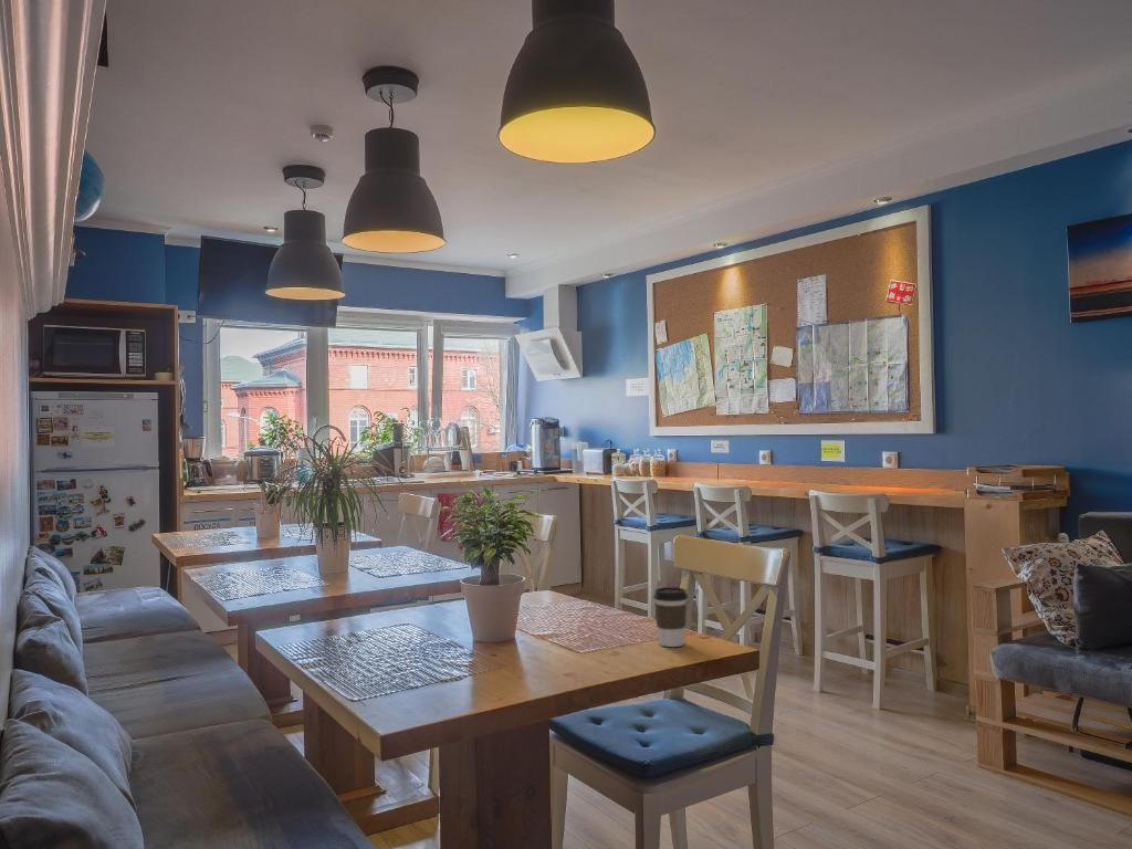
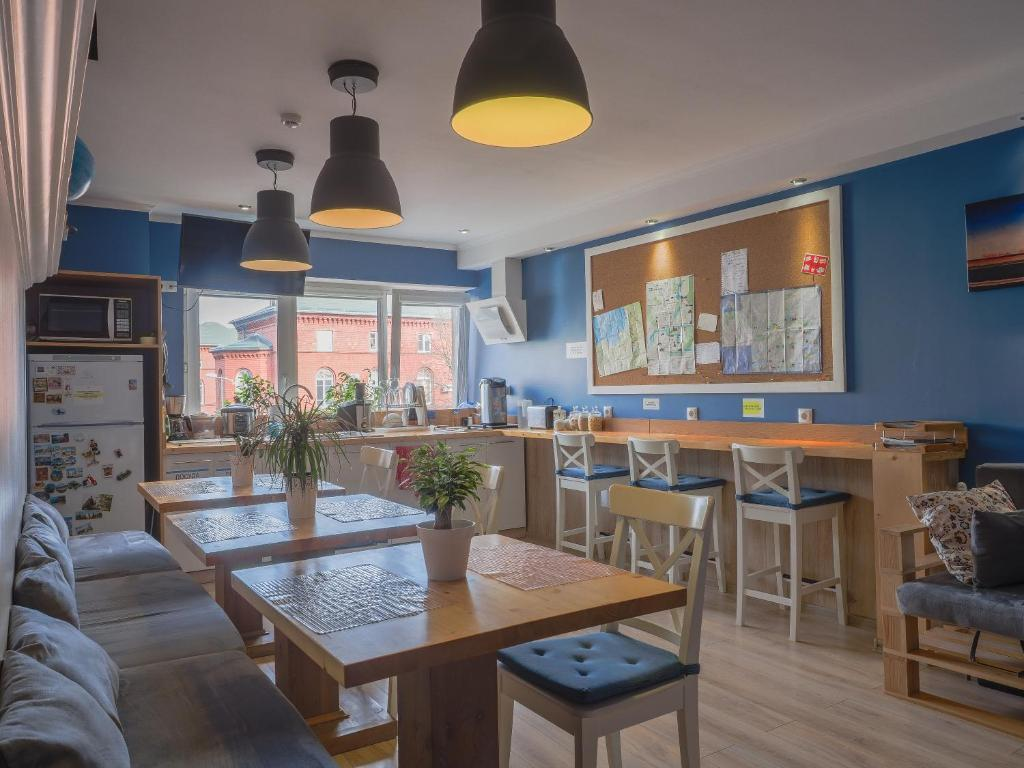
- coffee cup [652,586,689,648]
